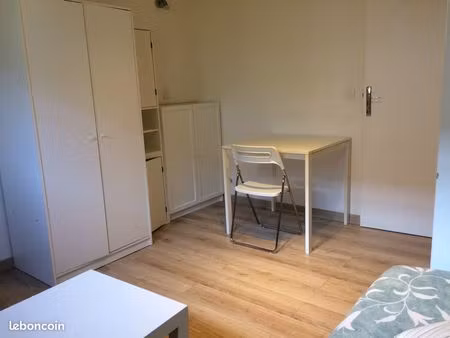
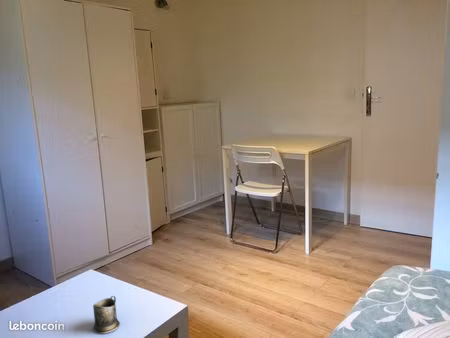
+ mug [92,295,121,335]
